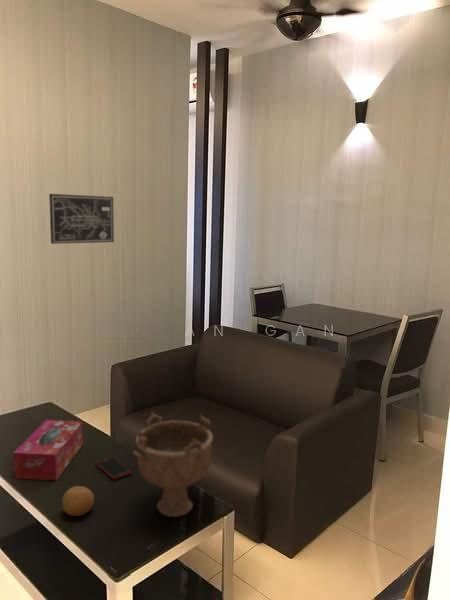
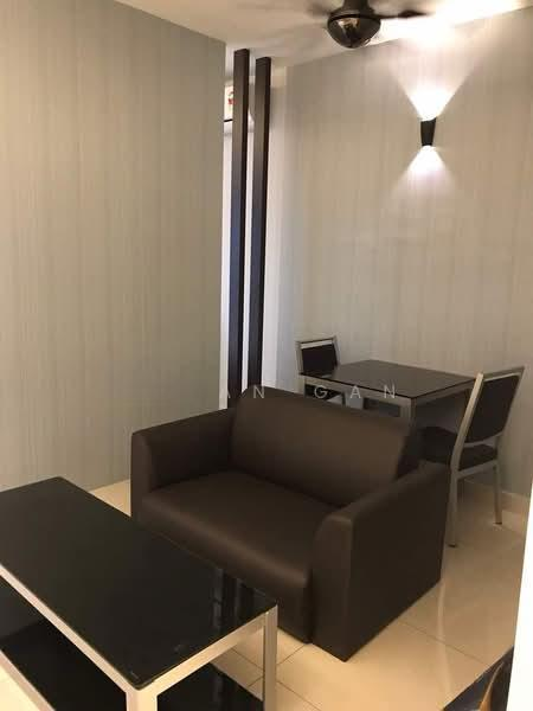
- tissue box [13,419,84,481]
- cell phone [95,456,132,481]
- fruit [61,485,95,517]
- wall art [48,193,115,245]
- decorative bowl [132,411,214,518]
